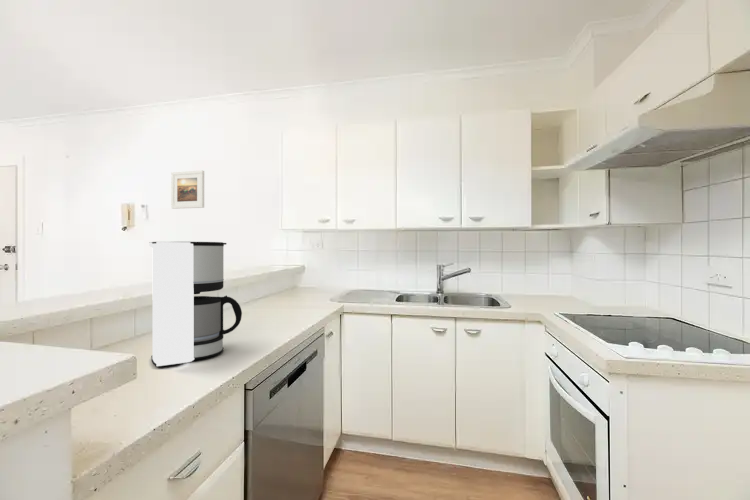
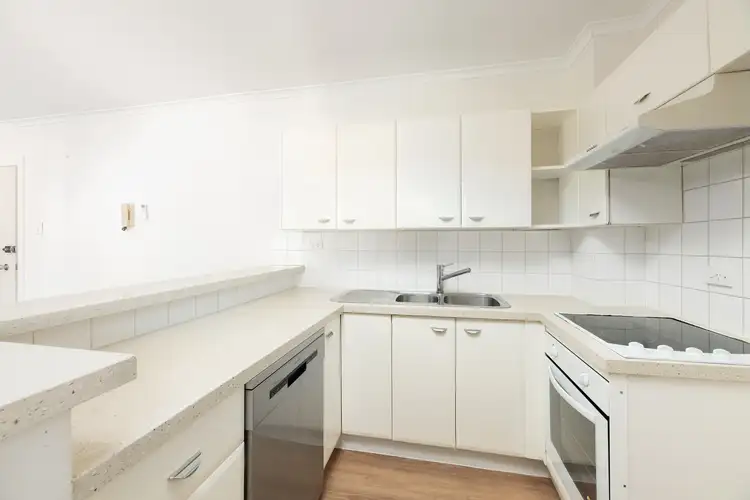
- coffee maker [148,241,243,368]
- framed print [170,170,205,210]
